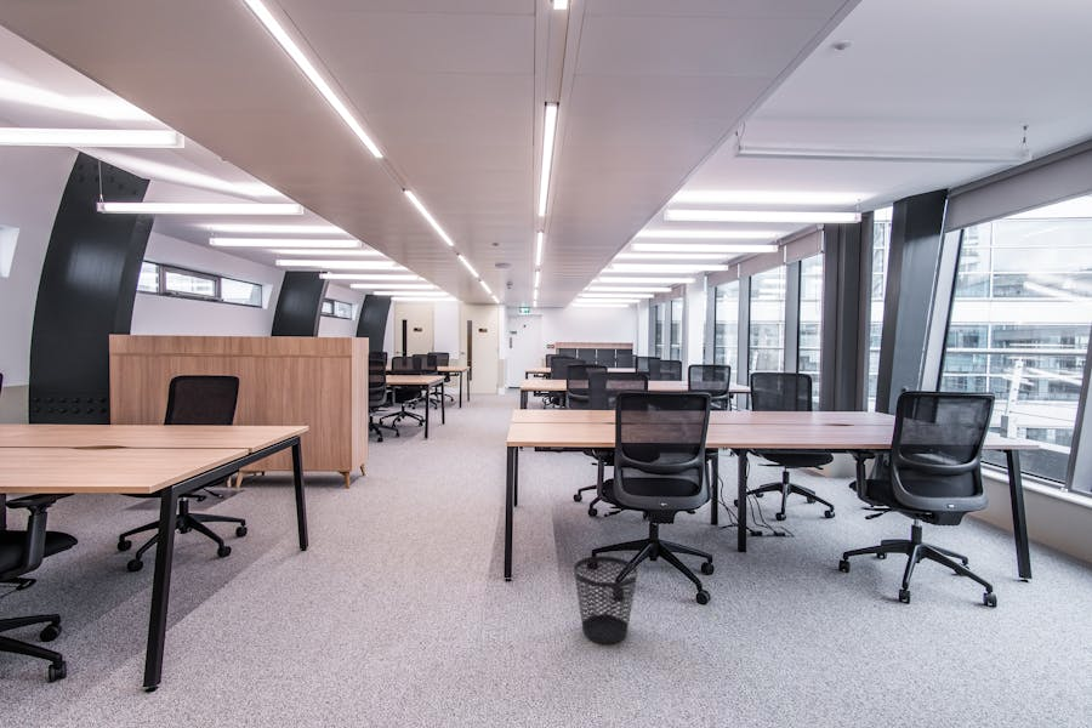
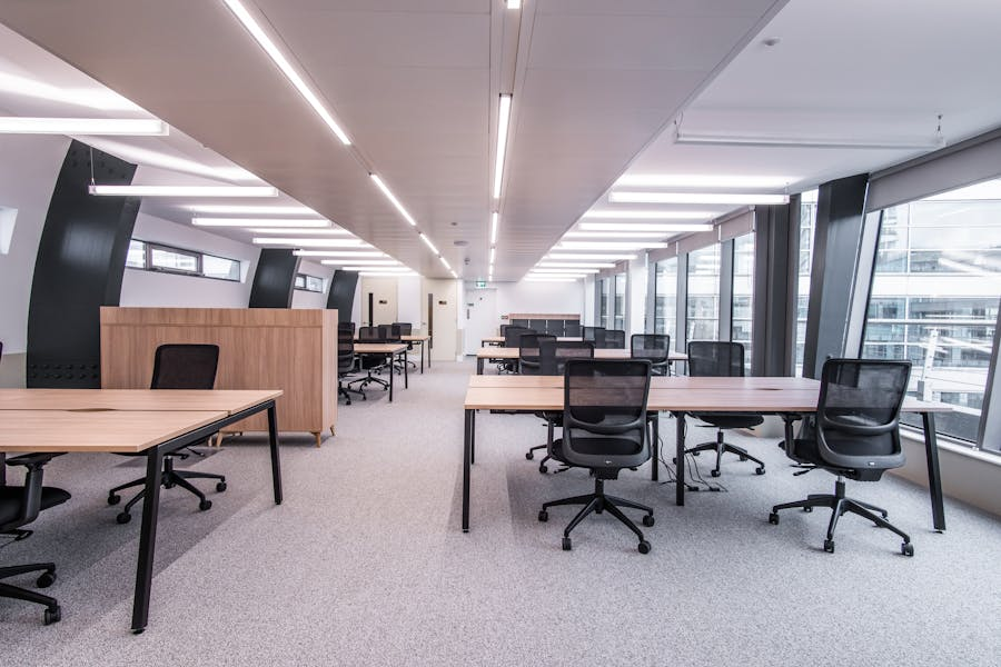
- wastebasket [573,554,638,645]
